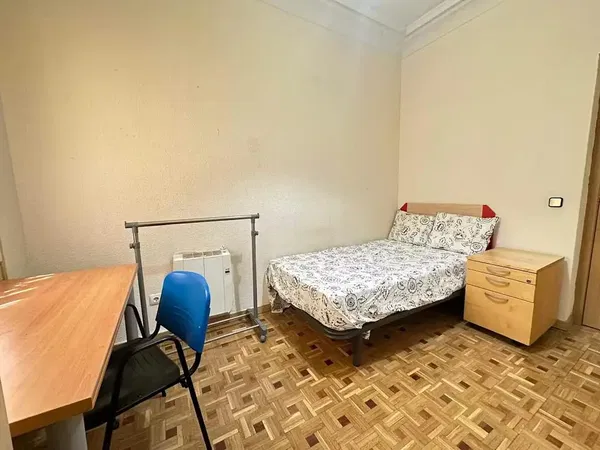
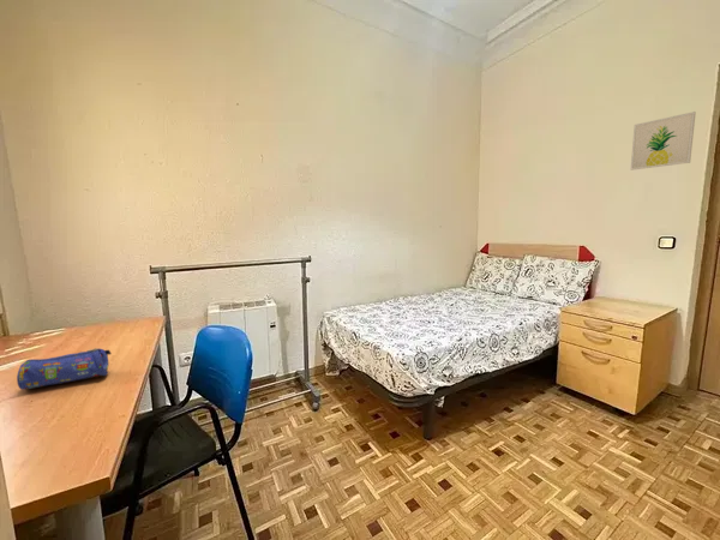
+ pencil case [16,347,113,391]
+ wall art [630,110,697,172]
